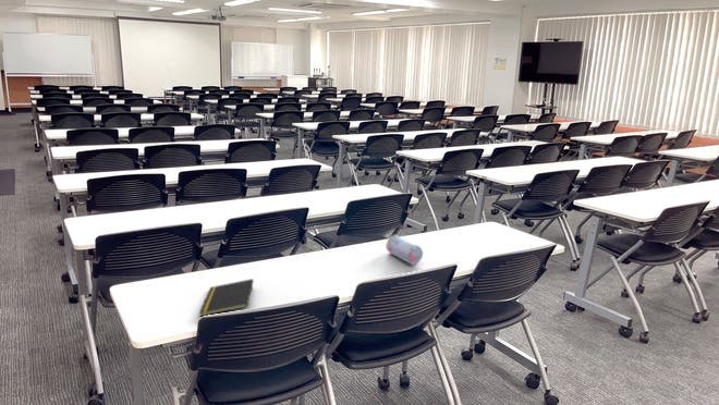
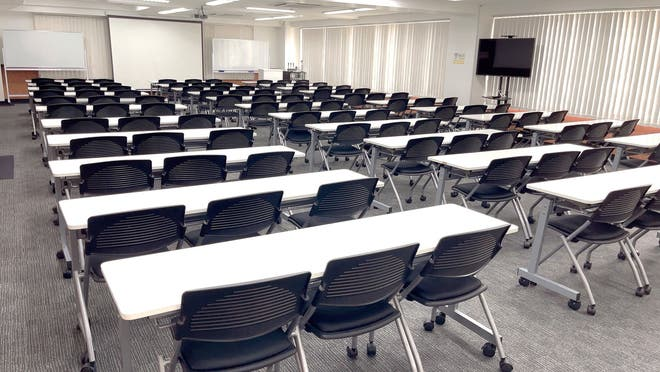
- pencil case [385,234,424,266]
- notepad [198,278,255,317]
